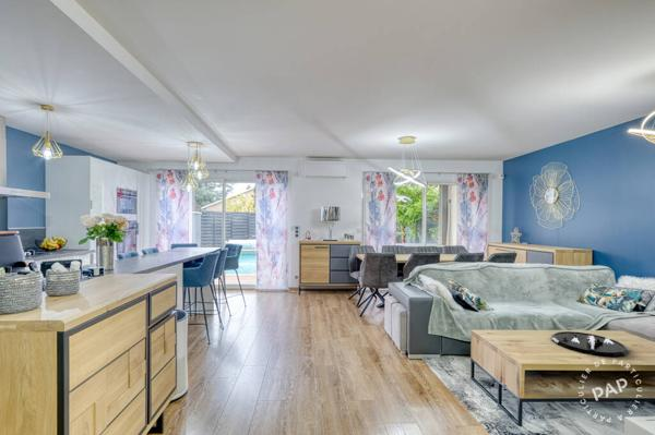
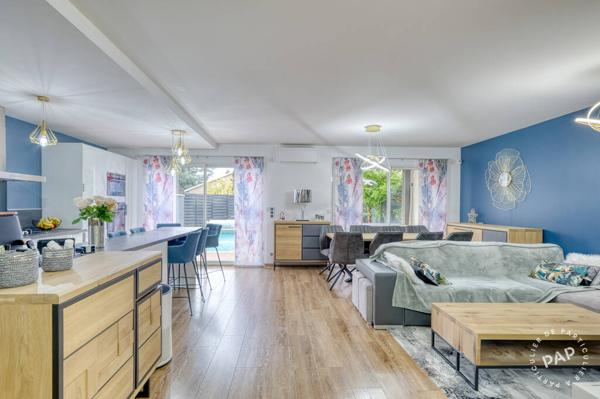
- decorative tray [550,330,630,358]
